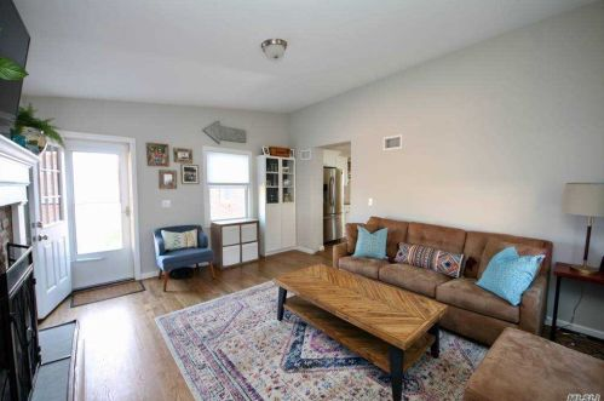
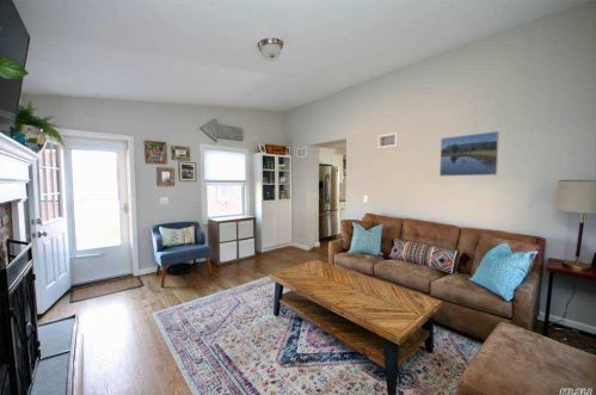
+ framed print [438,130,500,178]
